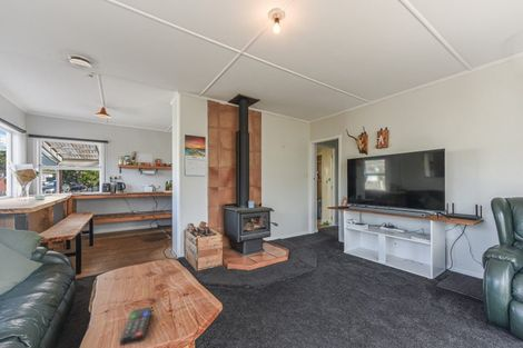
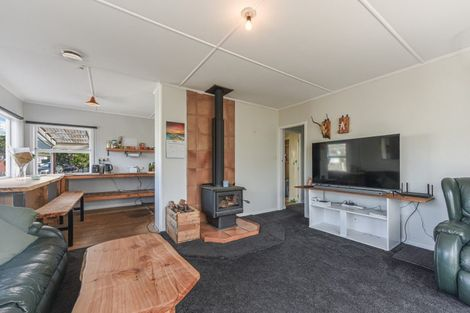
- remote control [119,306,152,347]
